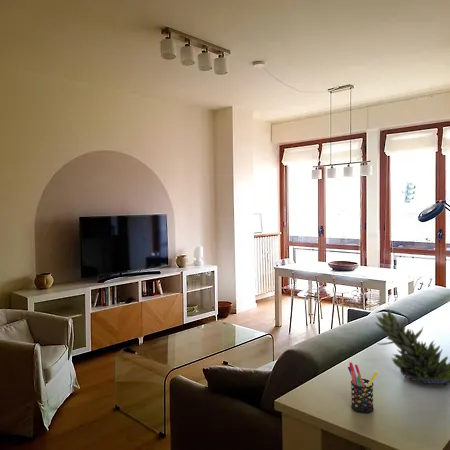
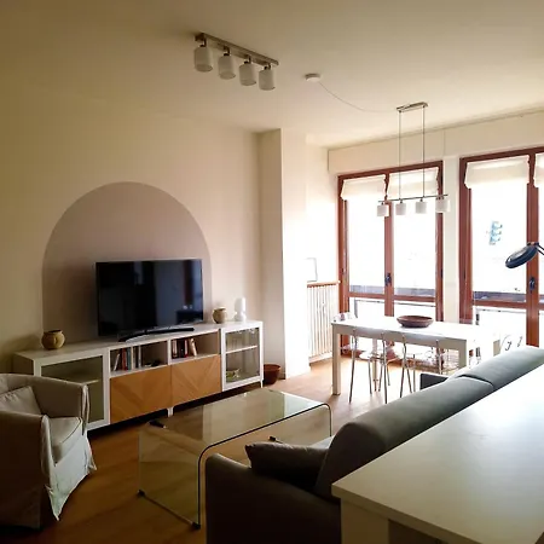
- pen holder [347,361,379,414]
- succulent plant [375,308,450,387]
